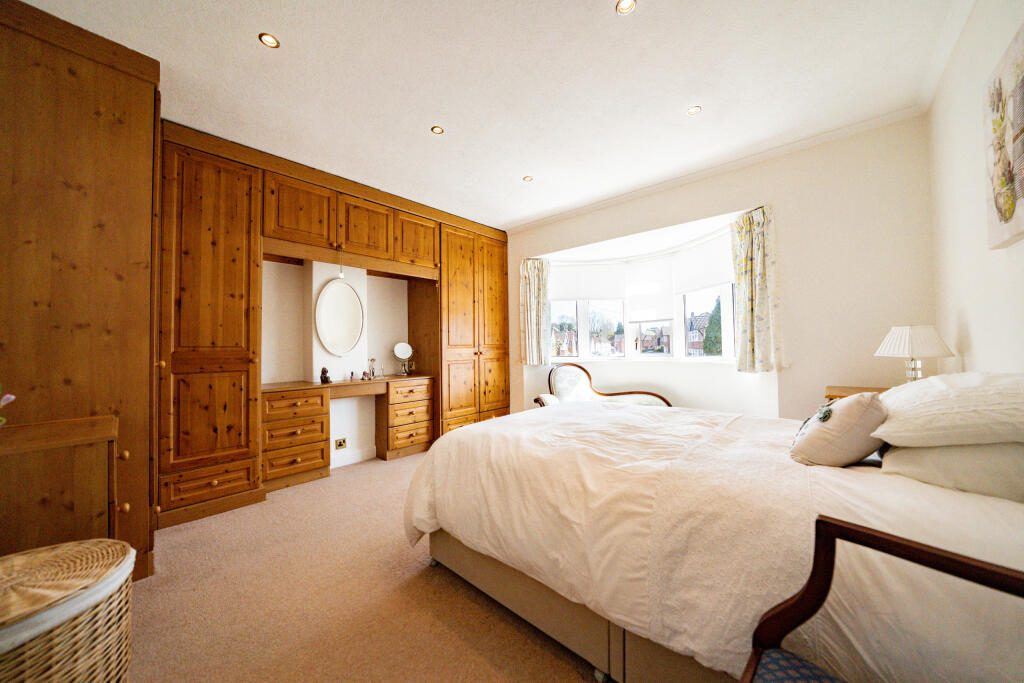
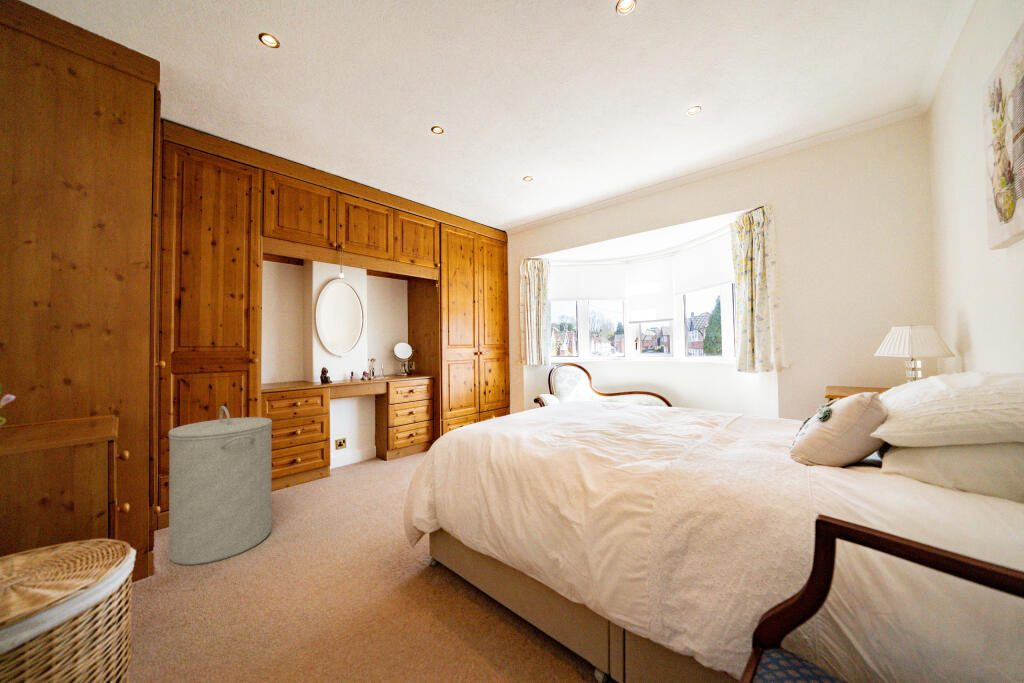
+ laundry hamper [167,405,273,566]
